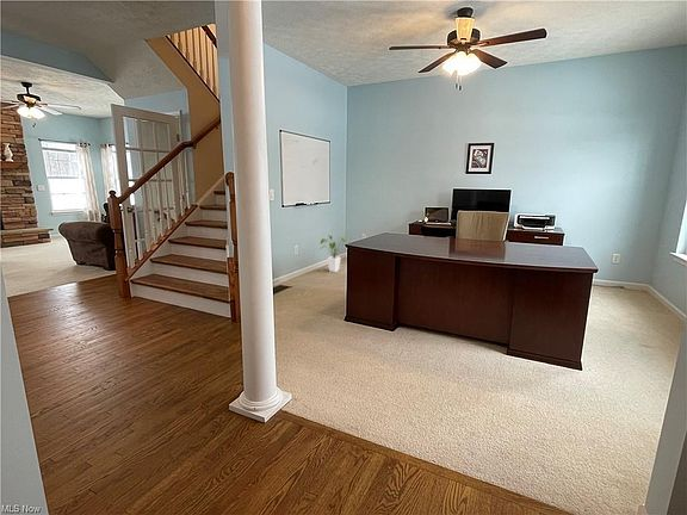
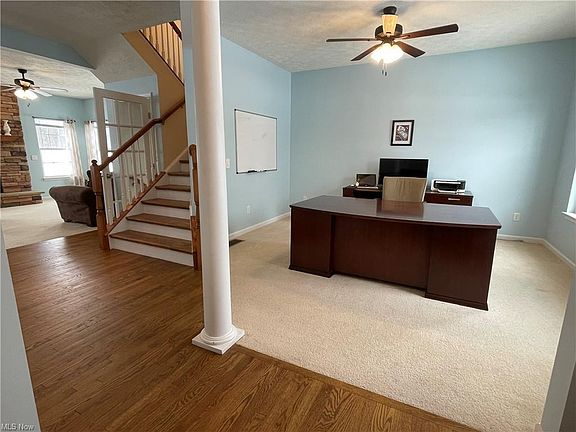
- house plant [320,234,347,273]
